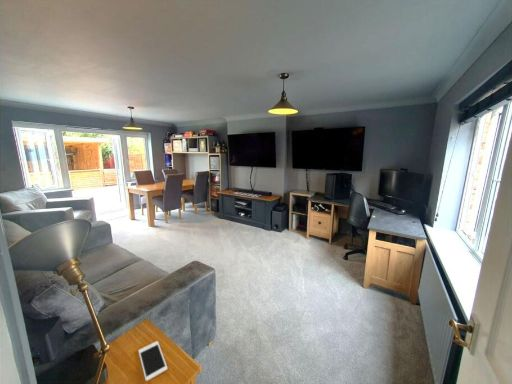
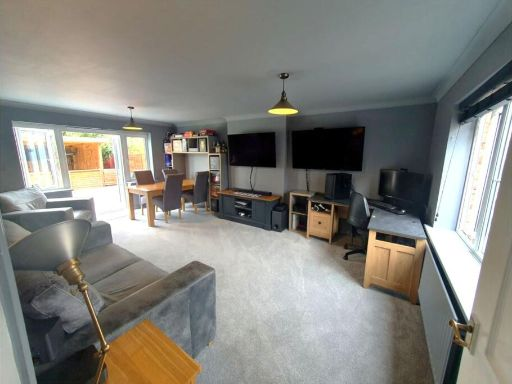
- cell phone [138,340,168,382]
